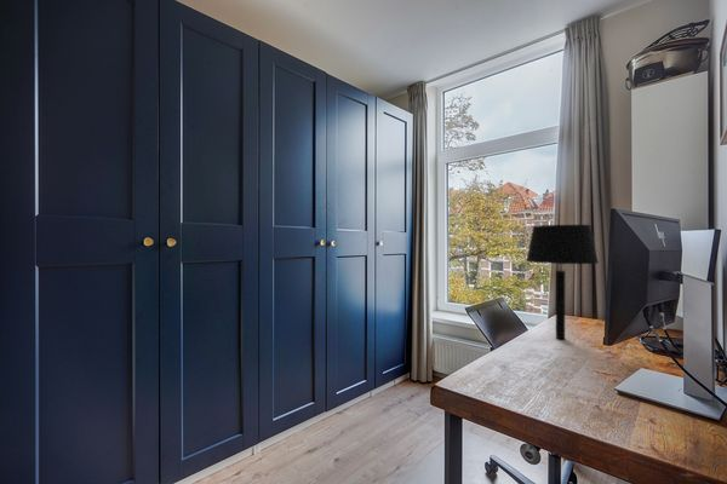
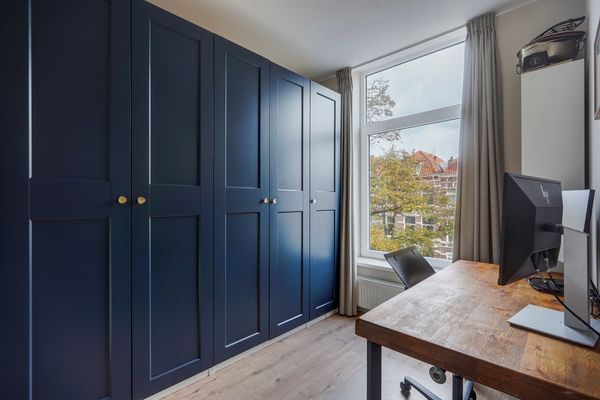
- table lamp [525,224,600,340]
